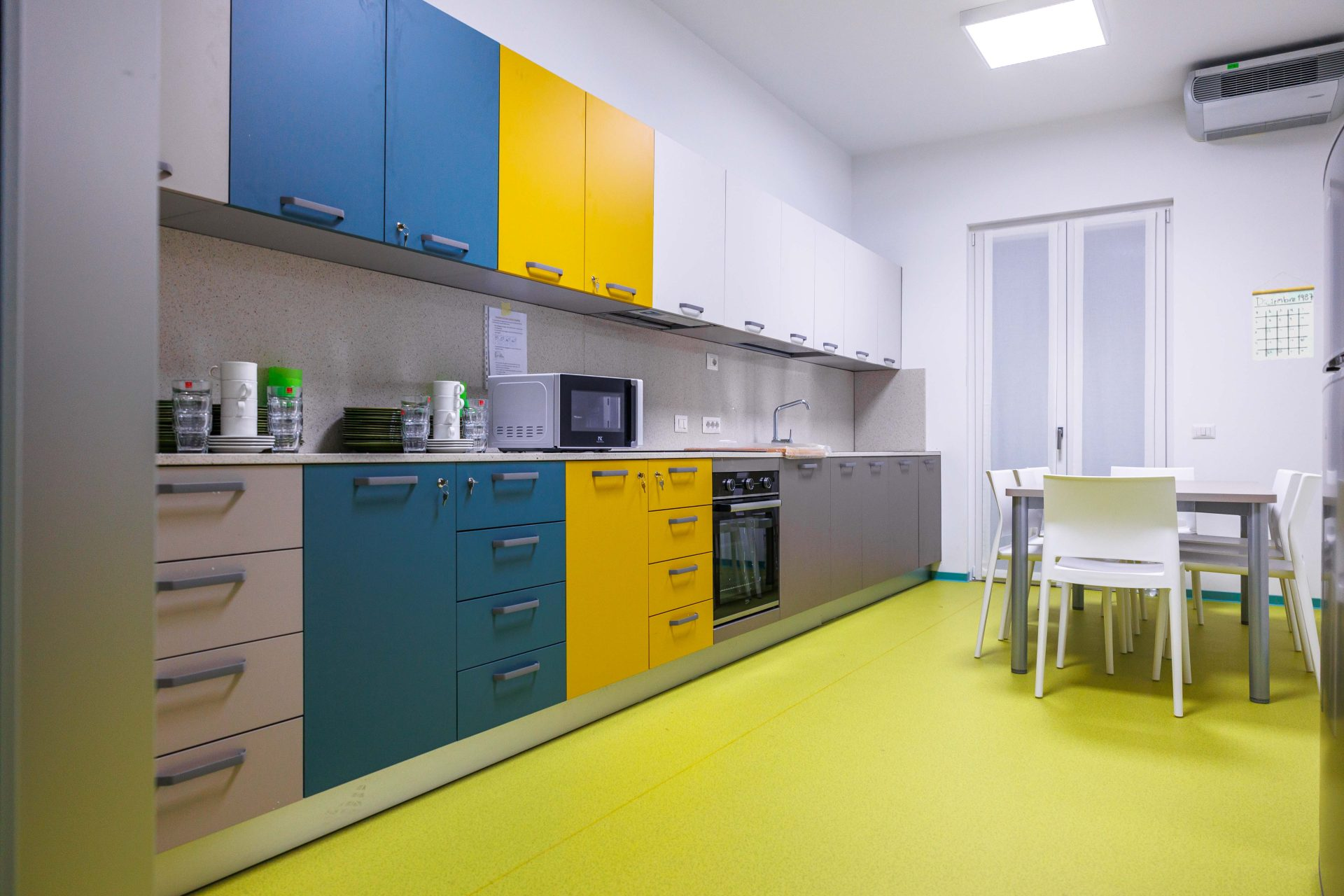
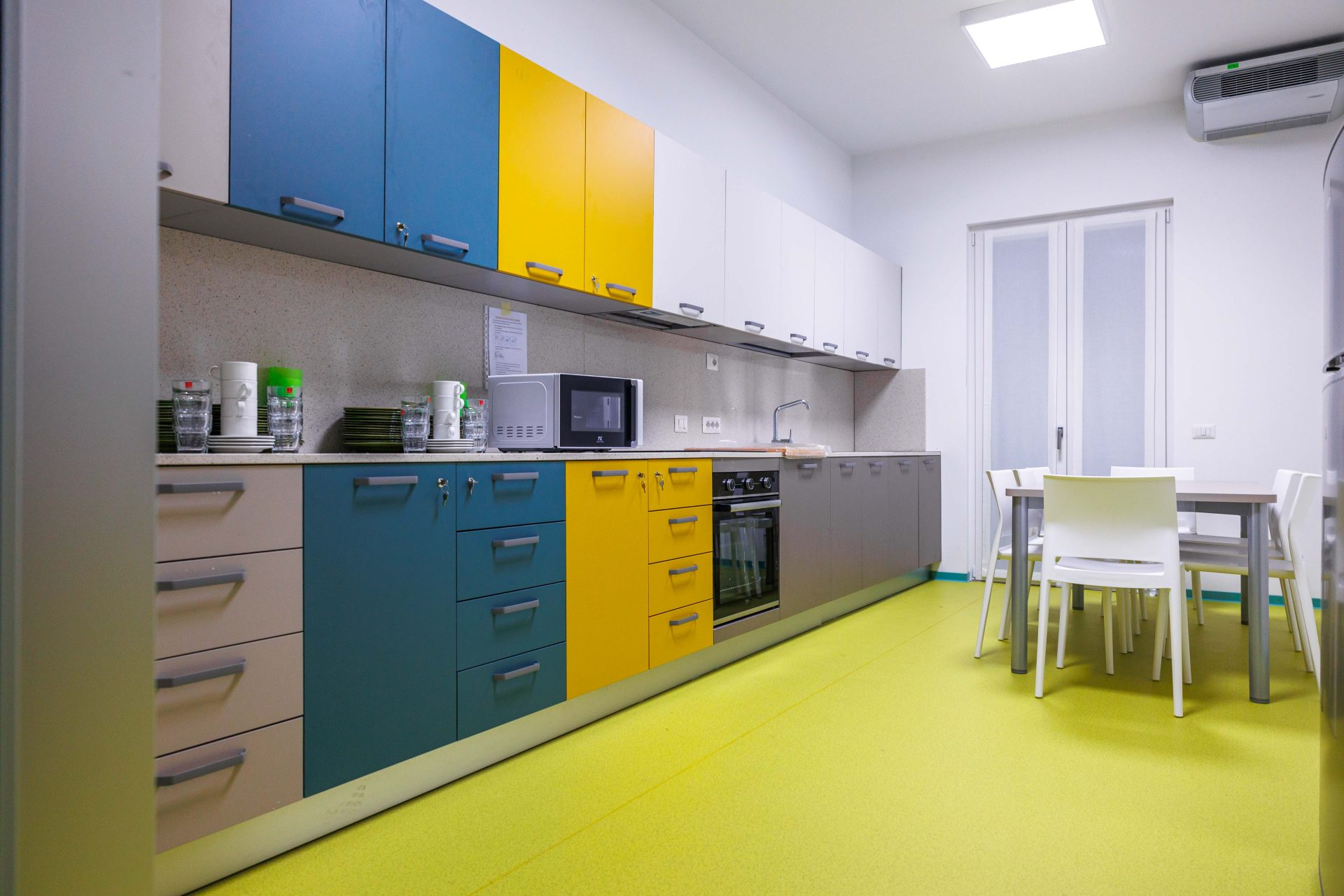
- calendar [1252,272,1315,361]
